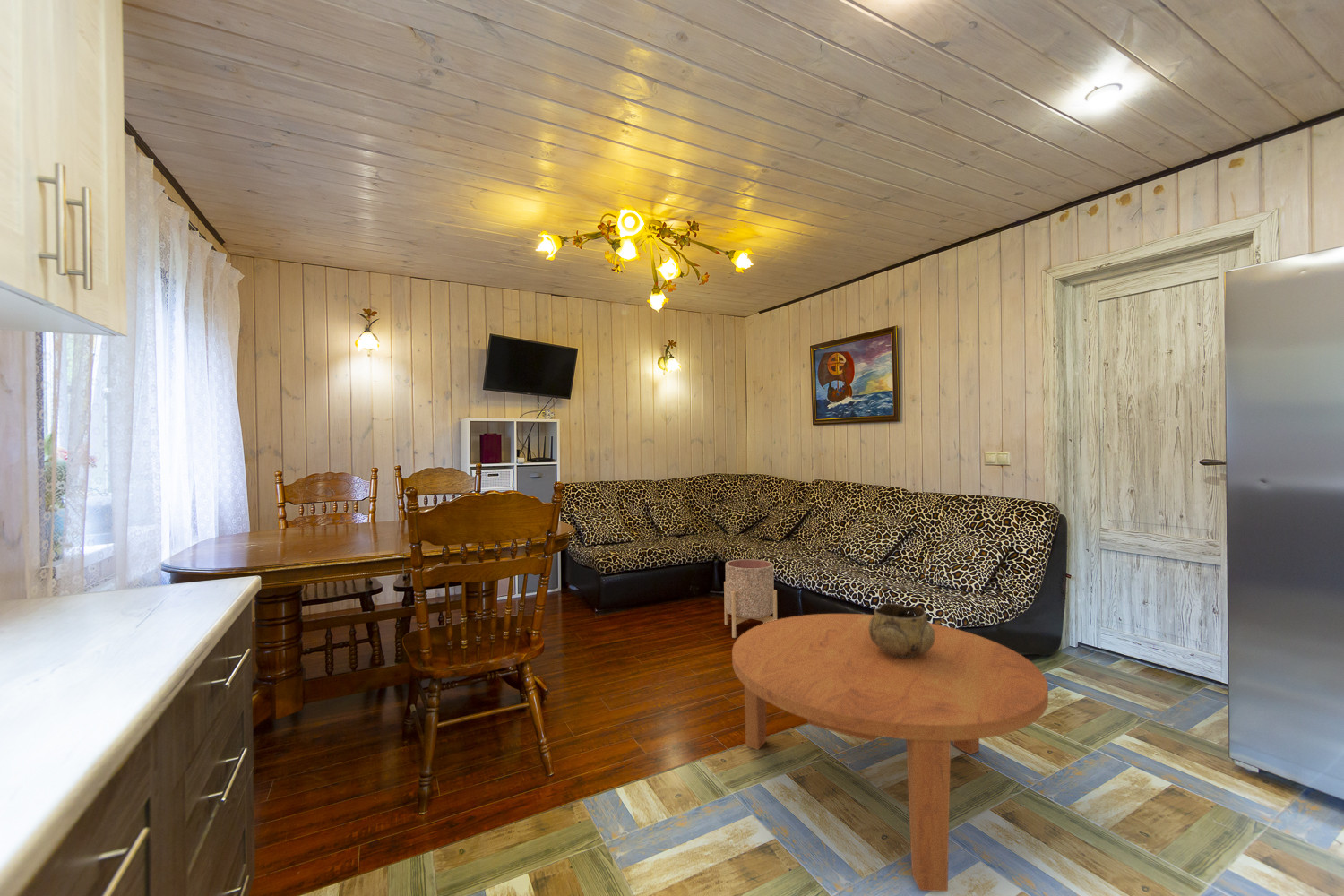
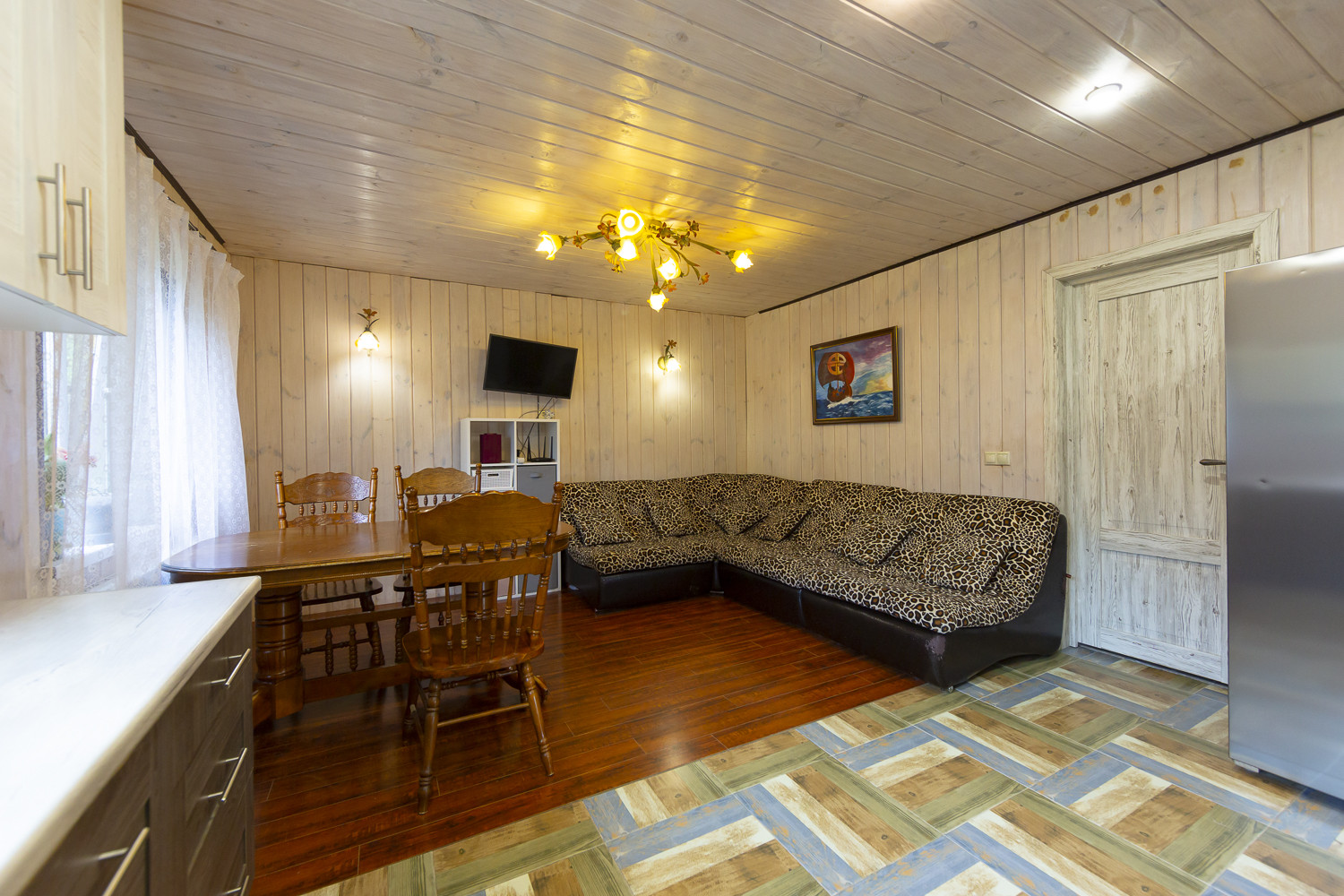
- coffee table [731,613,1049,892]
- decorative bowl [869,602,935,658]
- planter [723,558,778,639]
